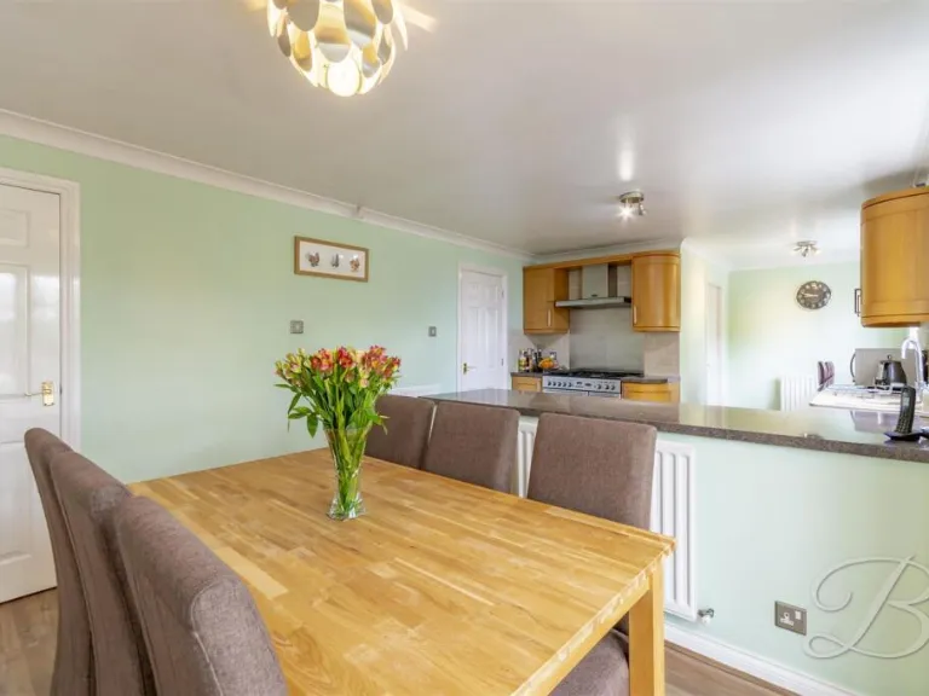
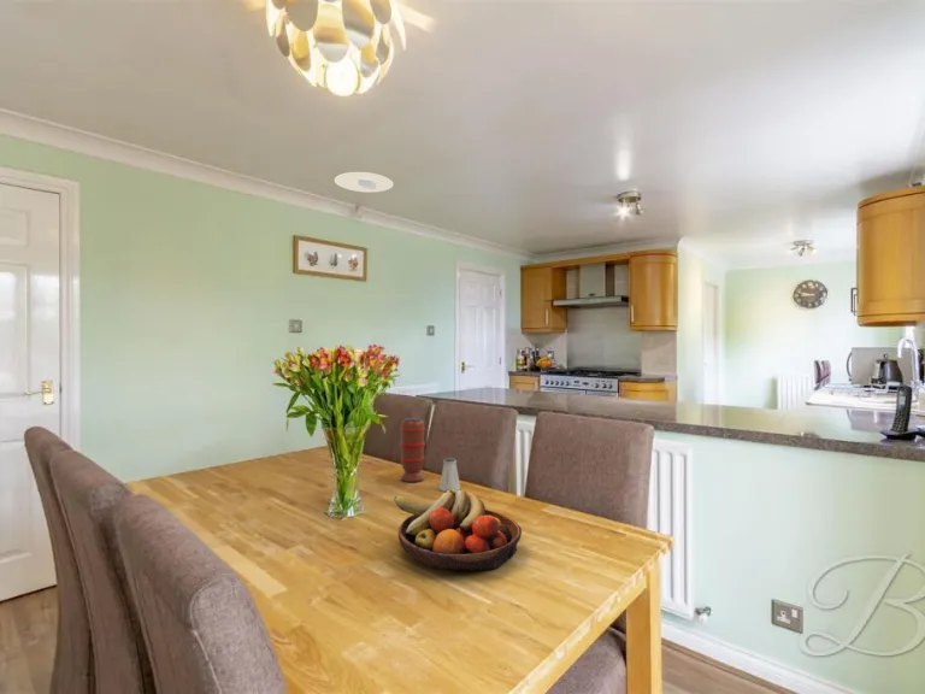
+ fruit bowl [393,488,523,572]
+ saltshaker [438,457,461,493]
+ recessed light [334,171,395,194]
+ spice grinder [399,417,426,483]
